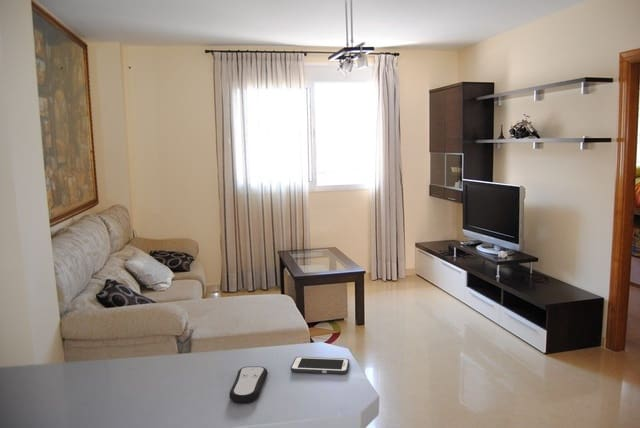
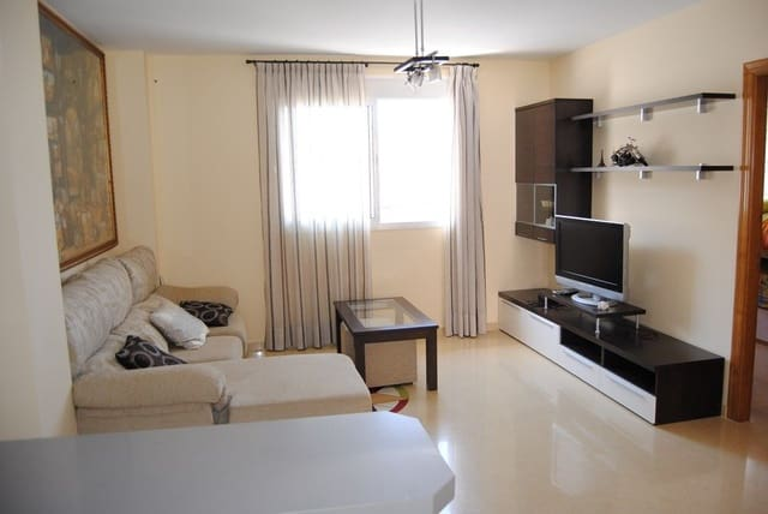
- cell phone [290,356,350,375]
- remote control [228,365,269,404]
